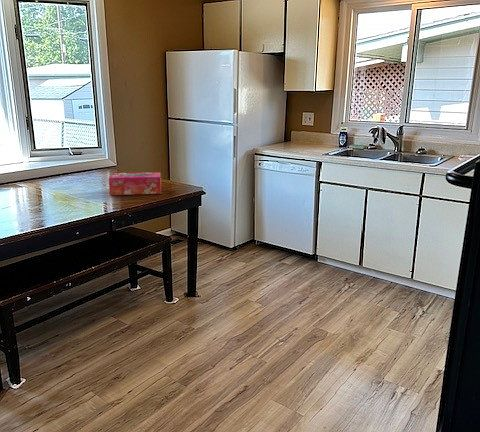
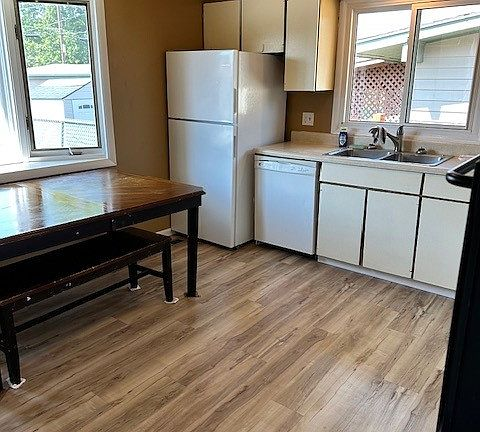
- tissue box [108,171,162,196]
